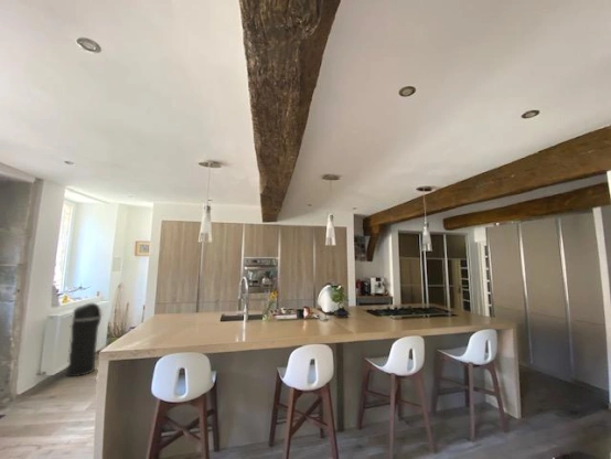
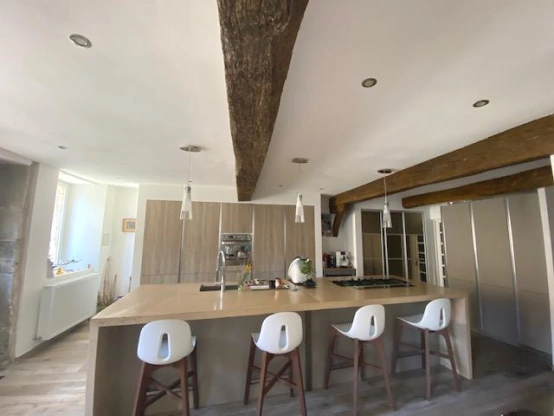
- trash can [65,302,104,377]
